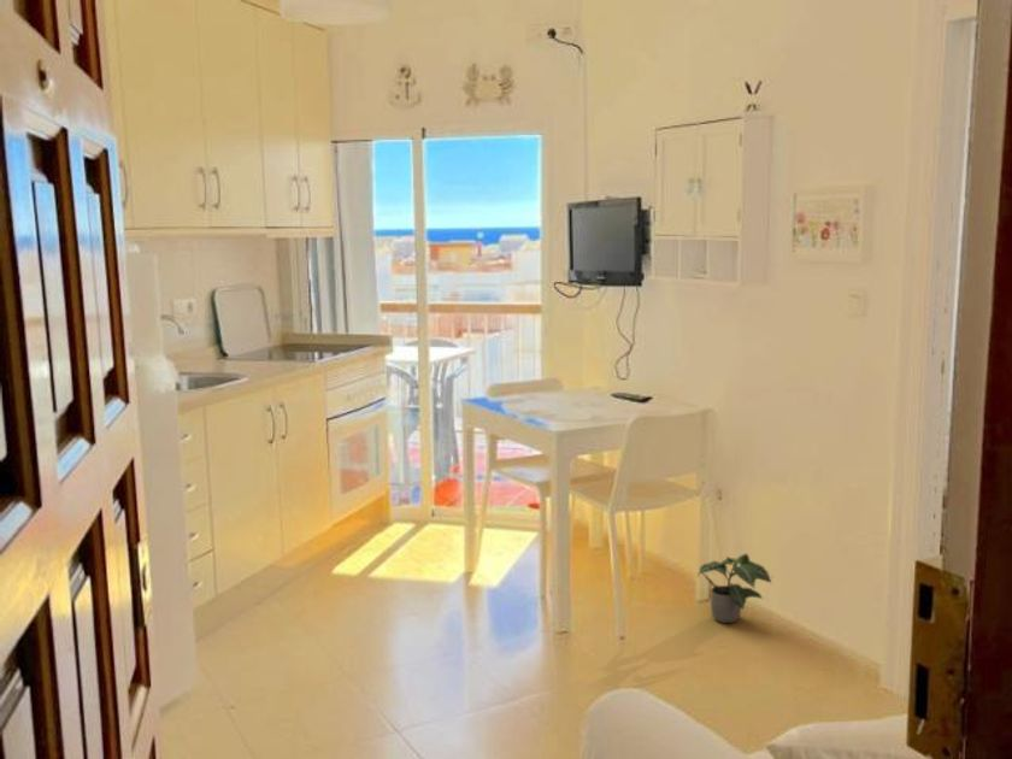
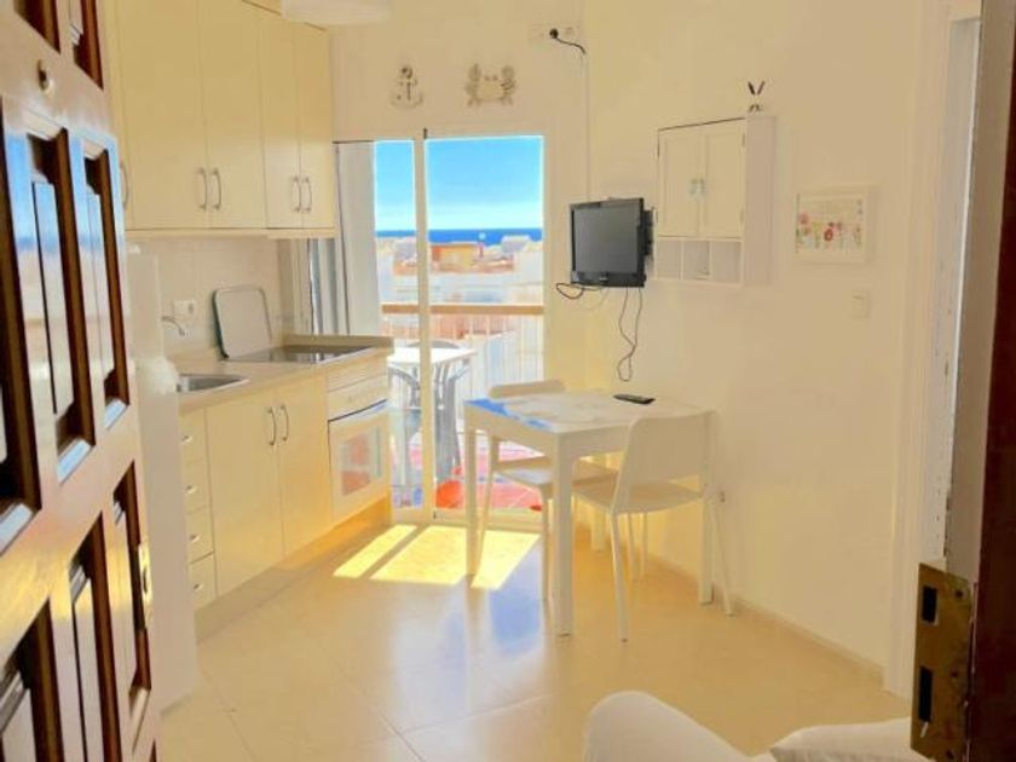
- potted plant [695,553,772,624]
